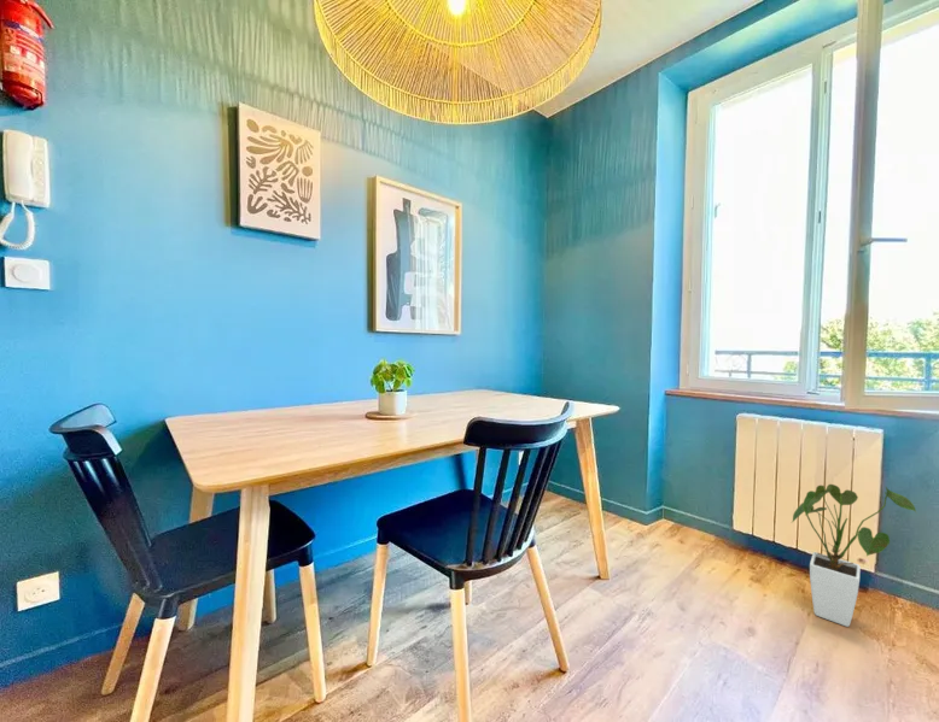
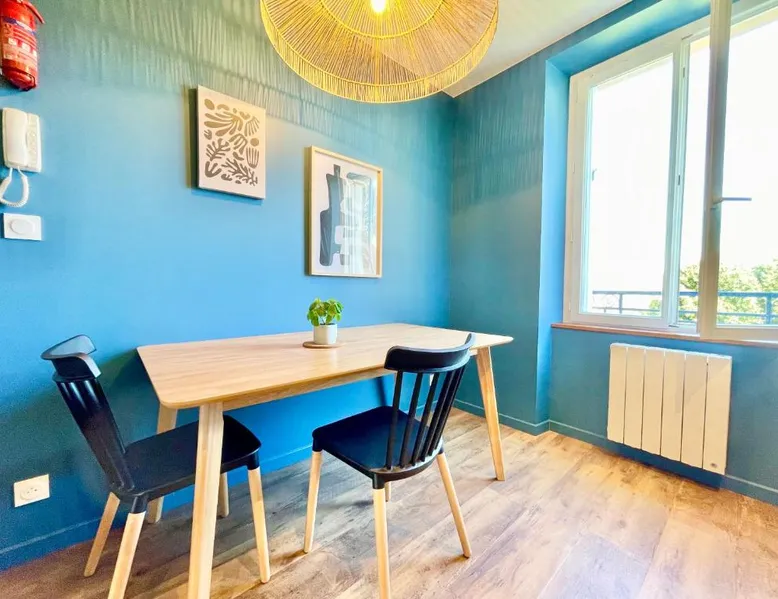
- house plant [792,483,918,628]
